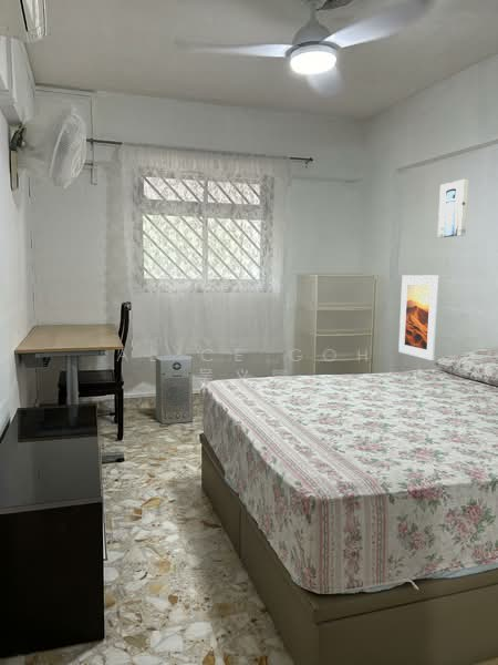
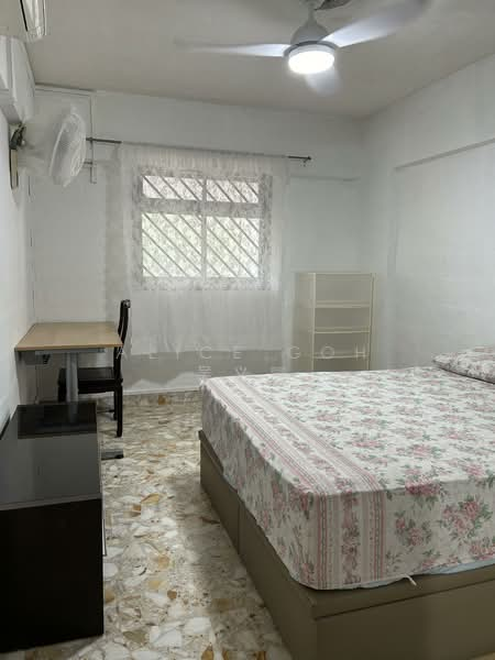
- wall art [437,178,469,238]
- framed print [397,274,439,361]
- fan [155,354,194,424]
